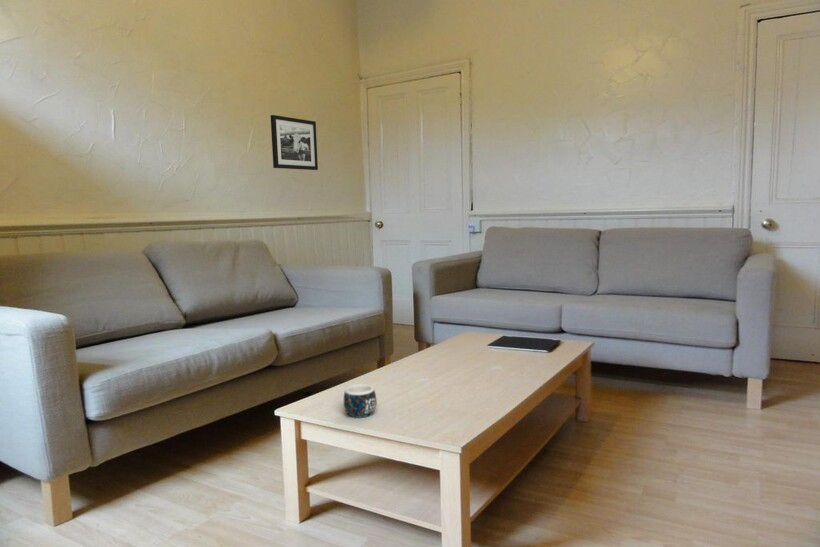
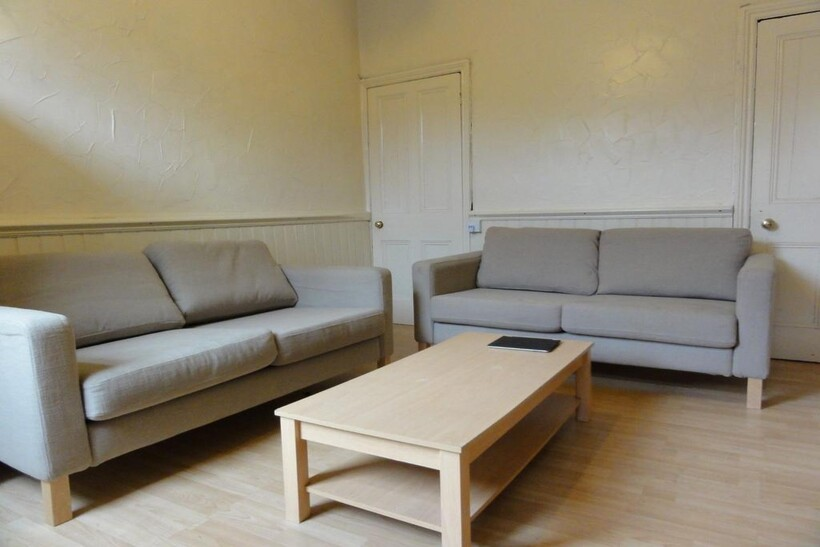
- picture frame [270,114,319,171]
- mug [343,383,377,419]
